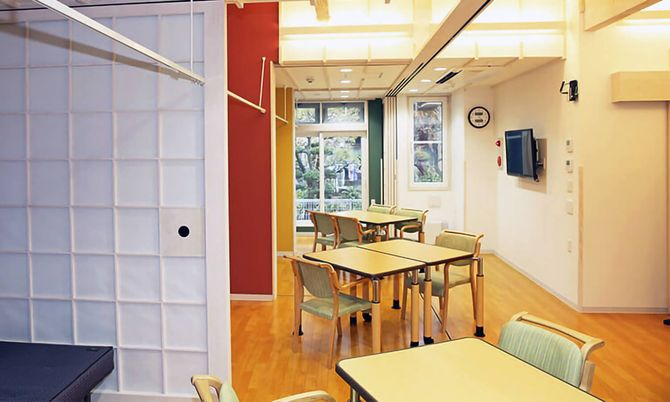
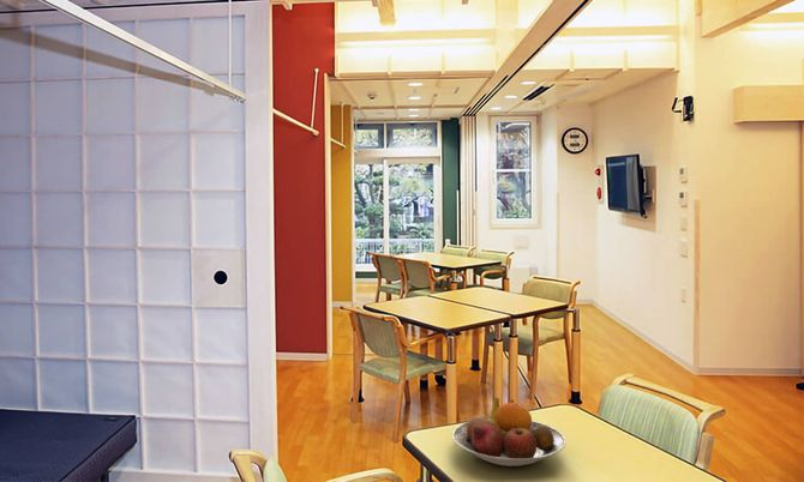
+ fruit bowl [451,397,566,468]
